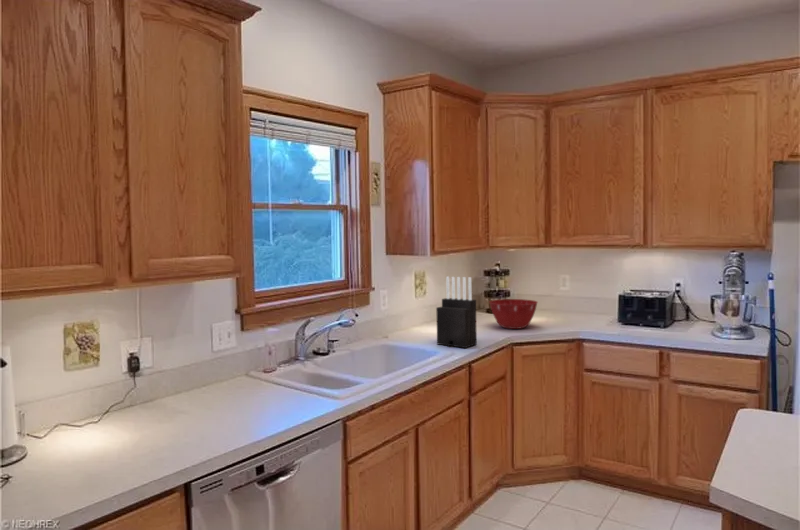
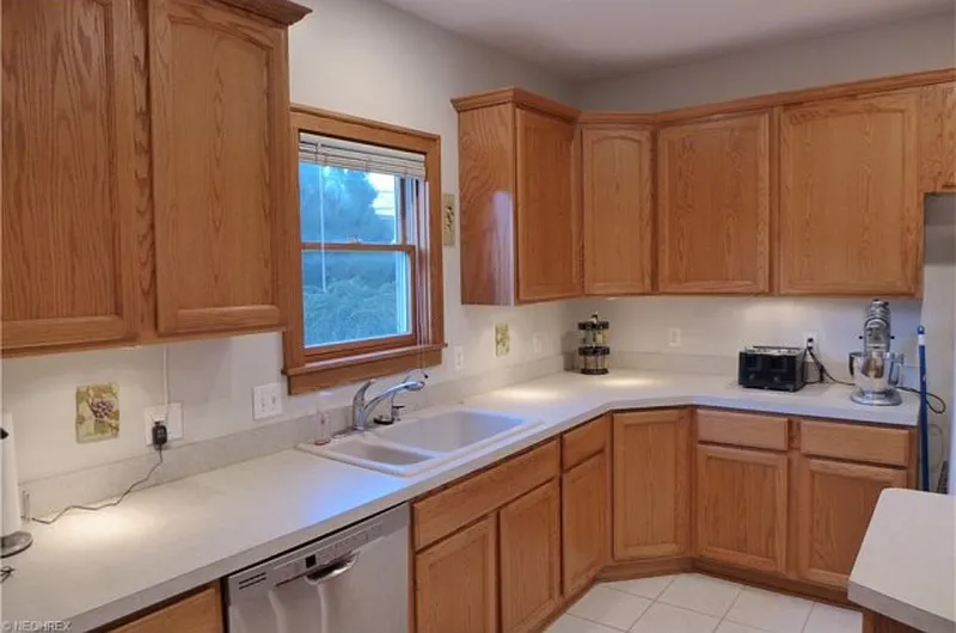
- knife block [435,275,478,349]
- mixing bowl [488,298,539,330]
